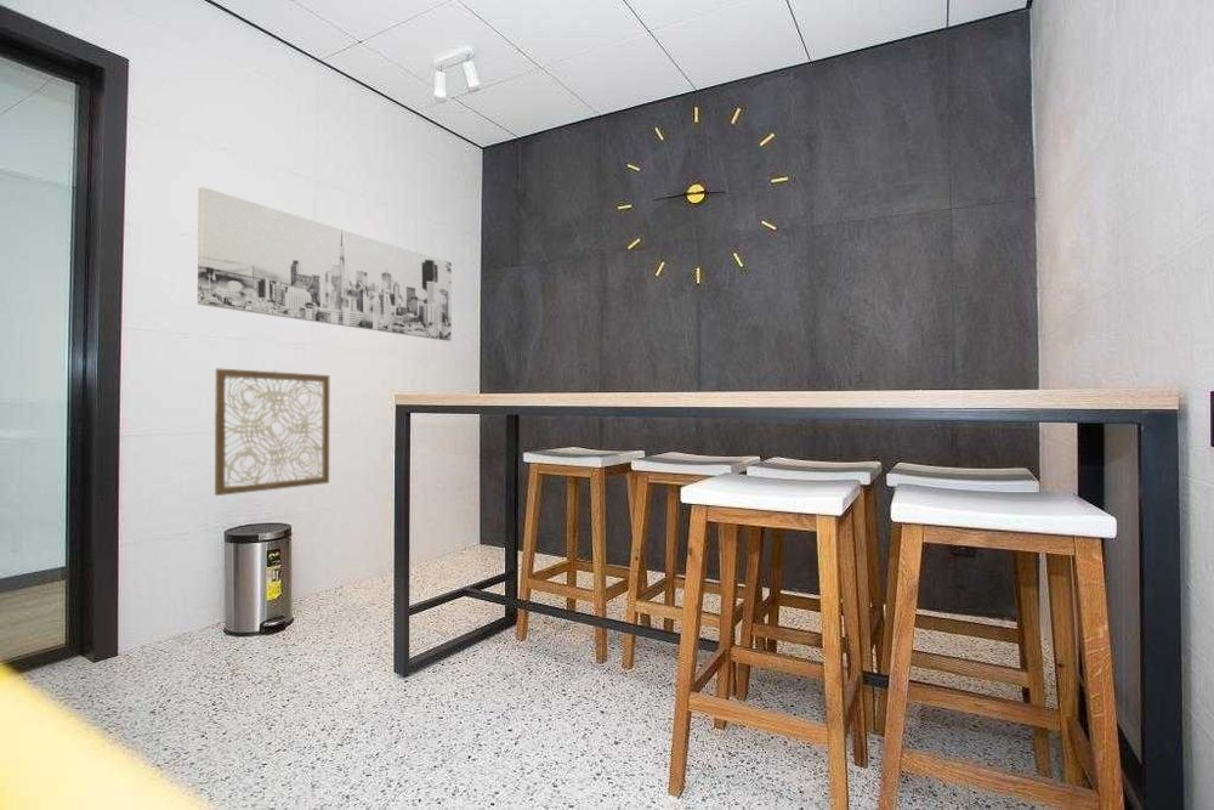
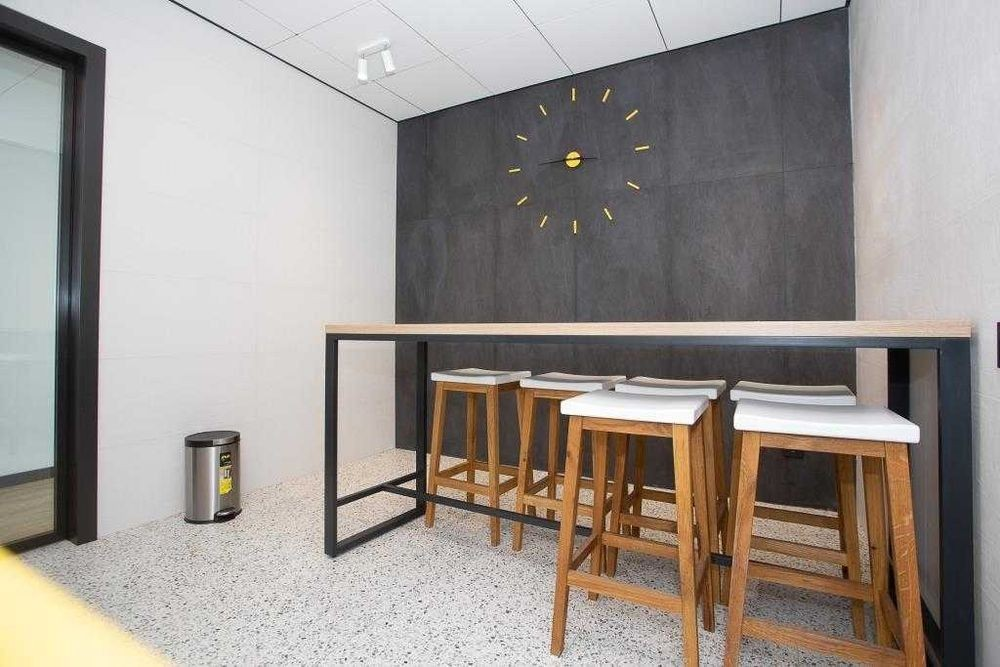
- wall art [197,186,453,342]
- wall art [214,368,330,497]
